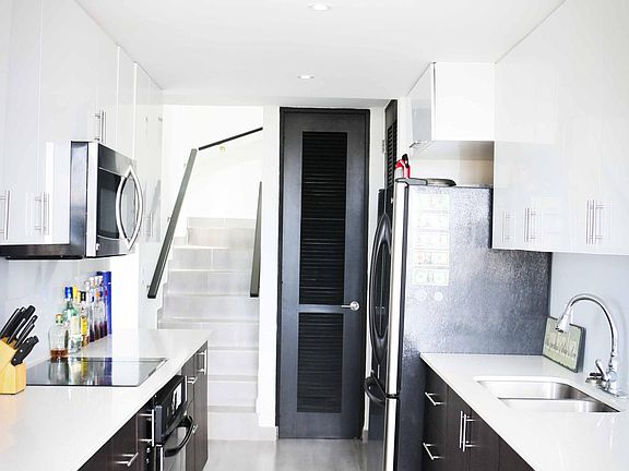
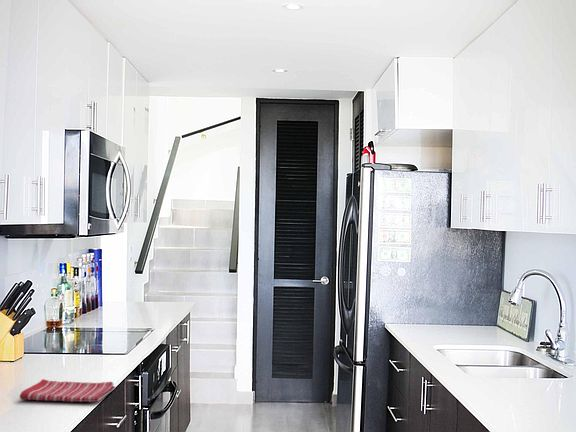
+ dish towel [19,378,116,403]
